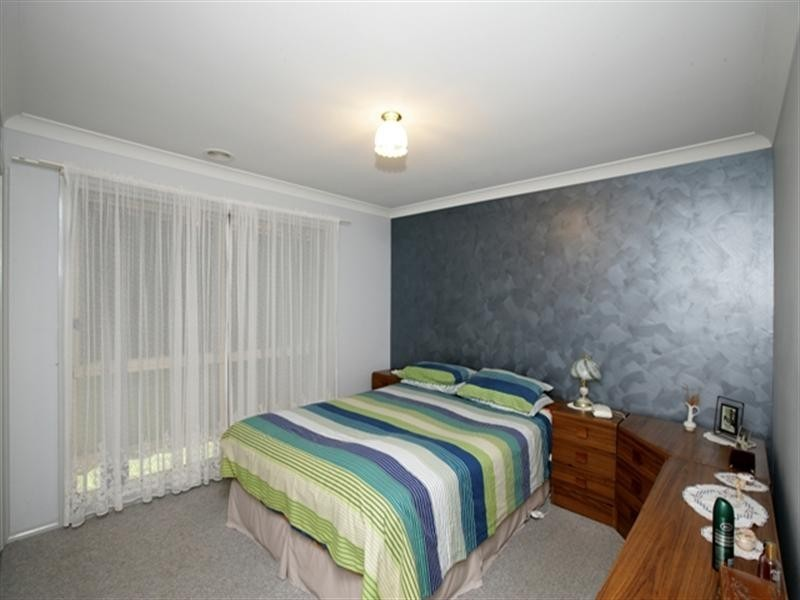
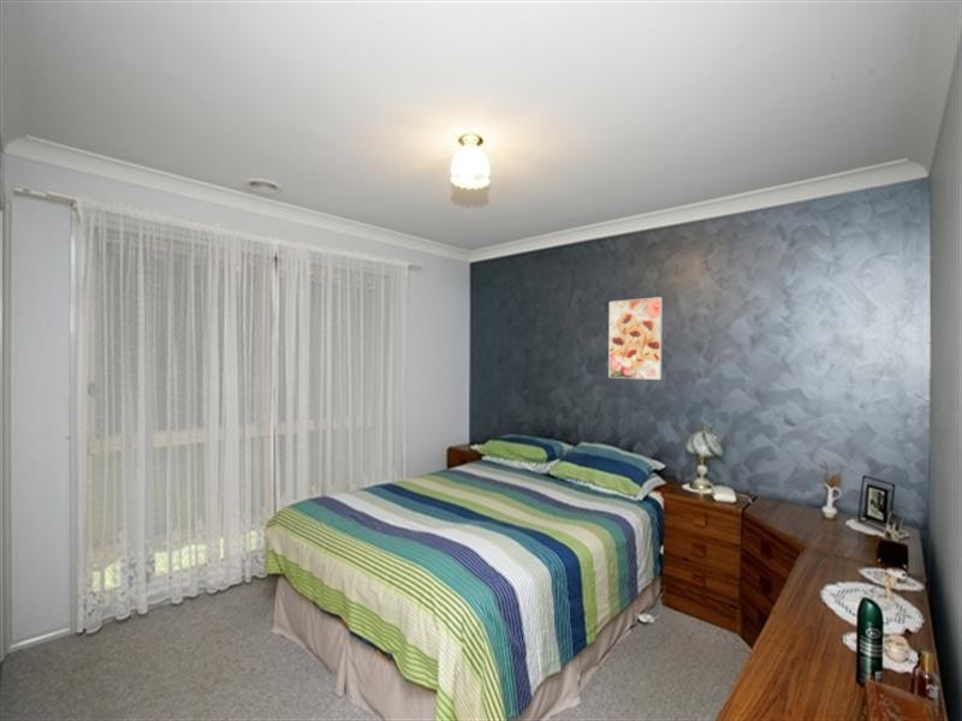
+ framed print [607,296,664,381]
